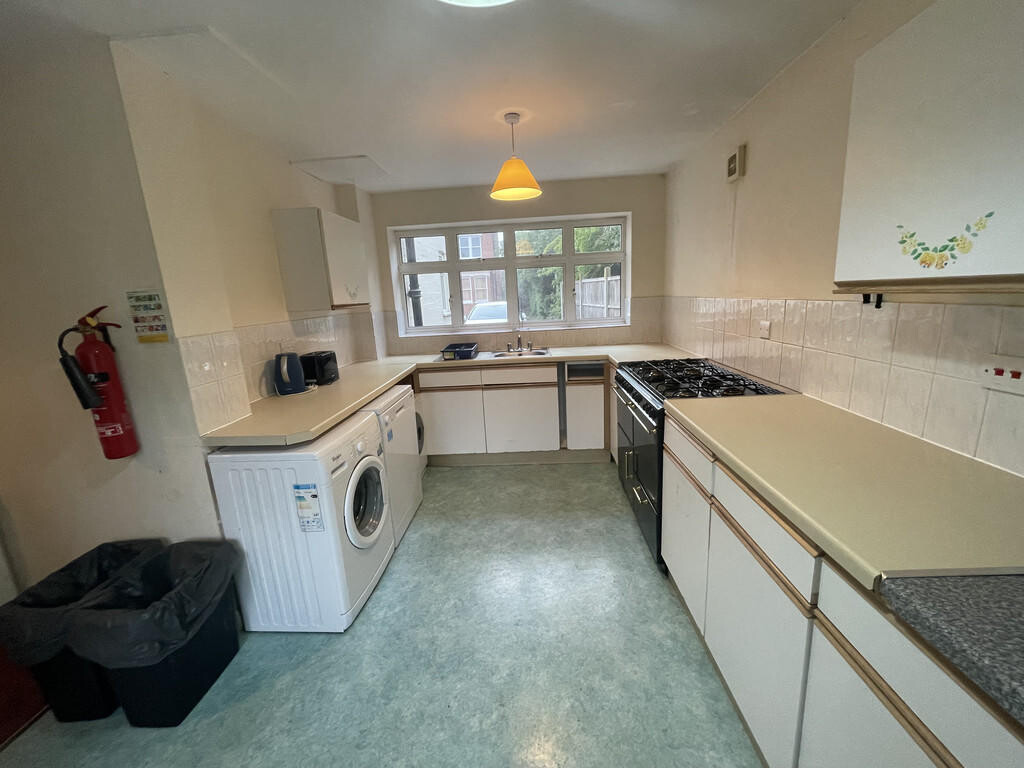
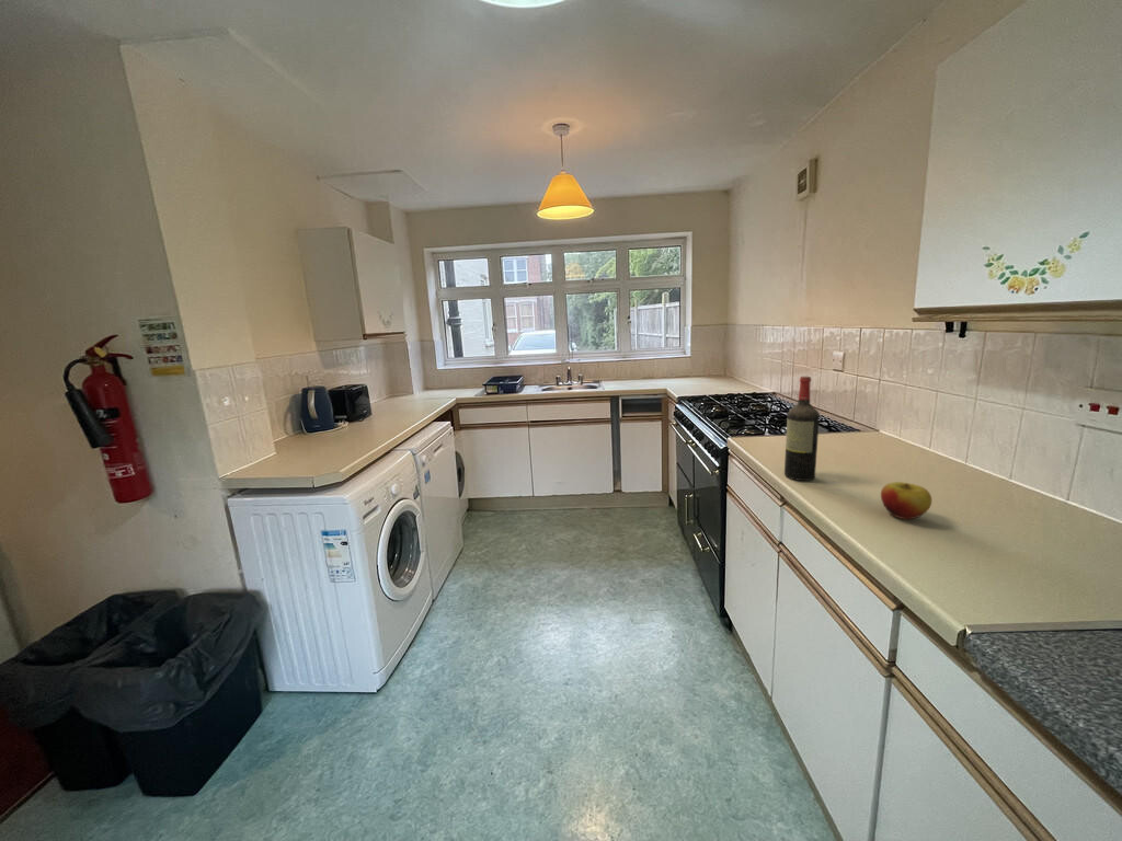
+ apple [880,481,932,520]
+ wine bottle [783,376,821,482]
